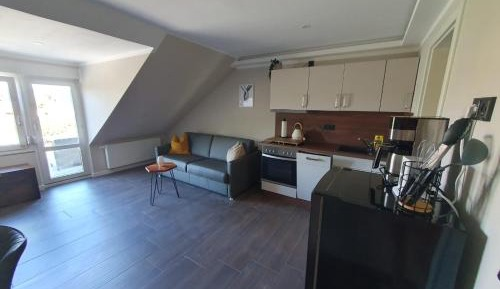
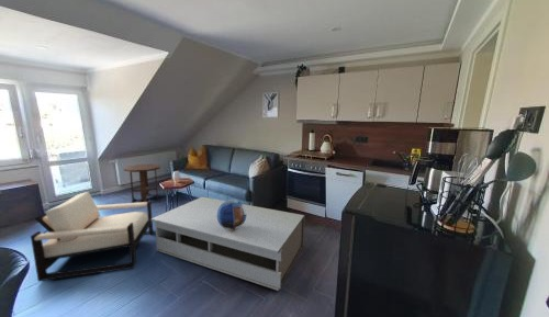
+ side table [123,163,161,203]
+ armchair [30,191,154,282]
+ decorative sphere [217,199,247,230]
+ coffee table [152,196,305,292]
